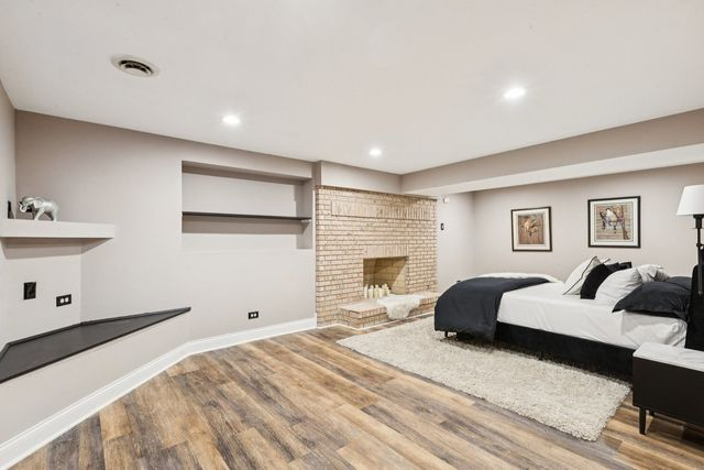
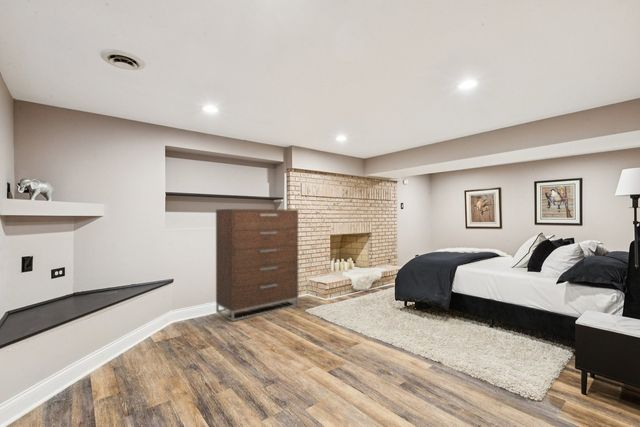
+ dresser [215,208,299,323]
